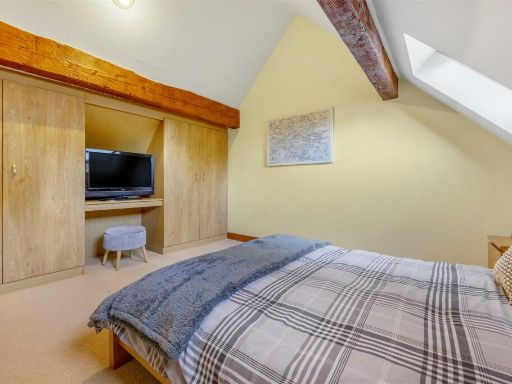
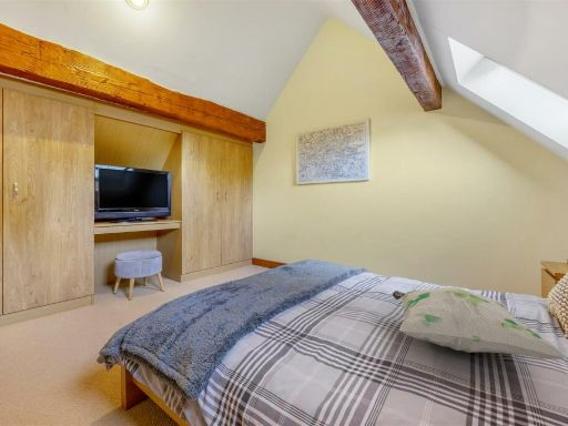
+ decorative pillow [392,286,567,361]
